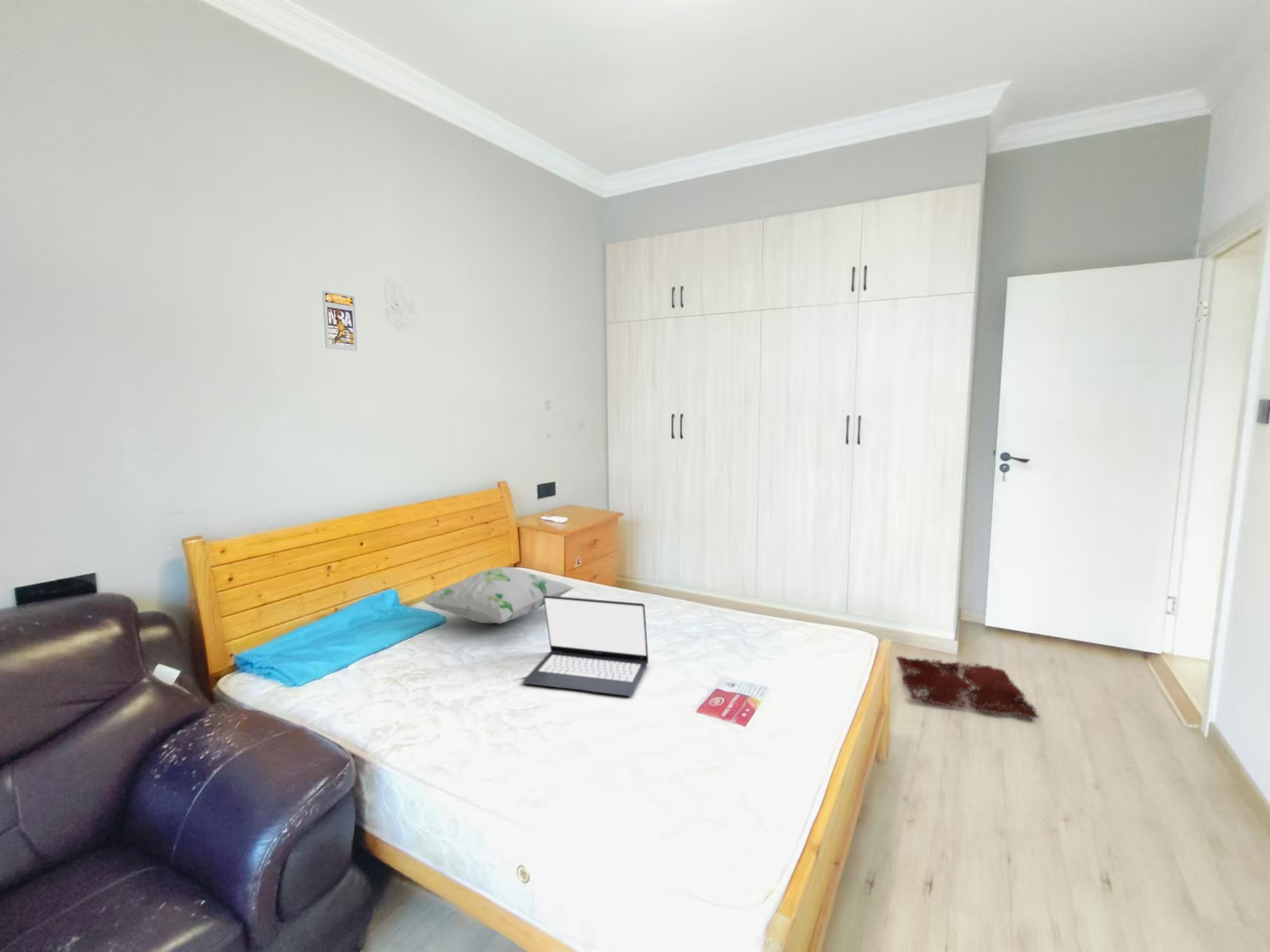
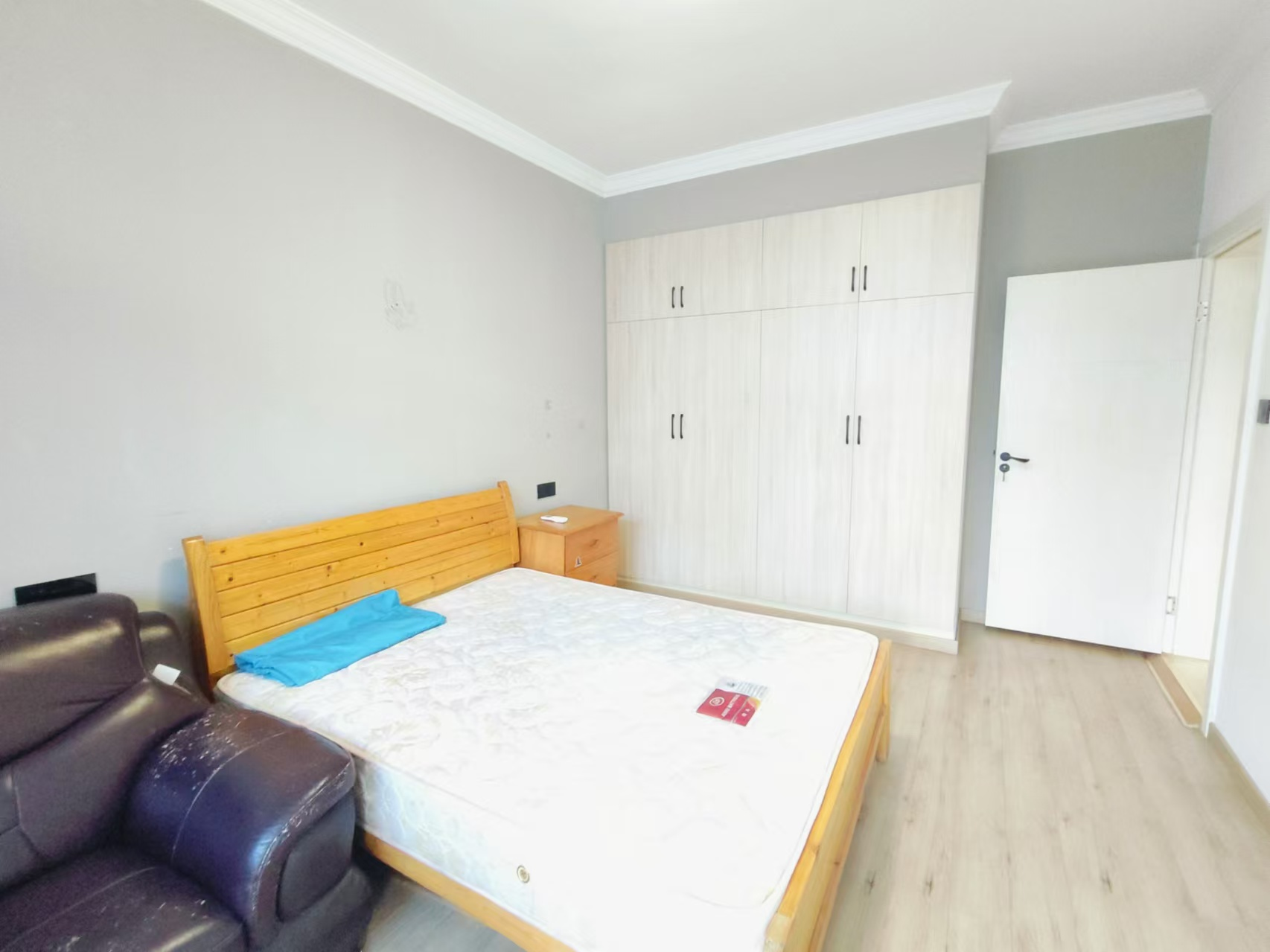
- laptop [522,595,649,697]
- decorative pillow [421,566,576,624]
- rug [896,655,1041,719]
- trading card display case [322,290,358,352]
